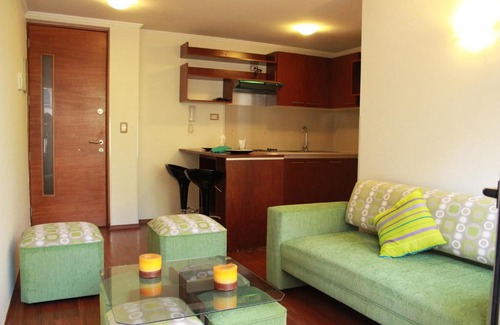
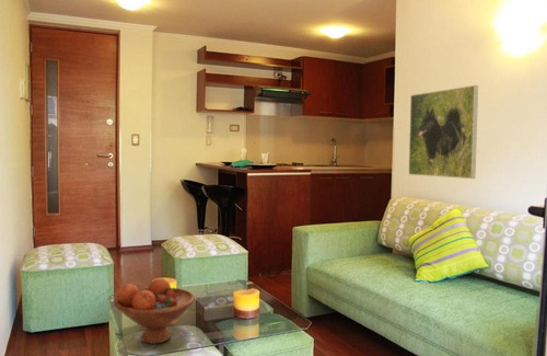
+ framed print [408,84,479,180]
+ fruit bowl [114,277,196,345]
